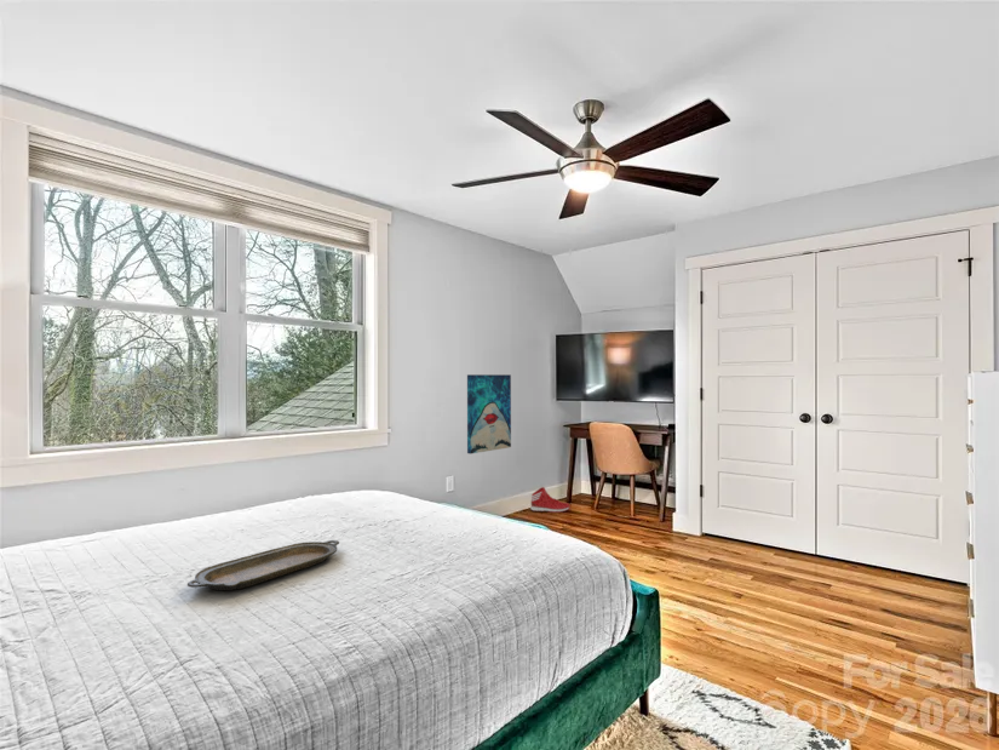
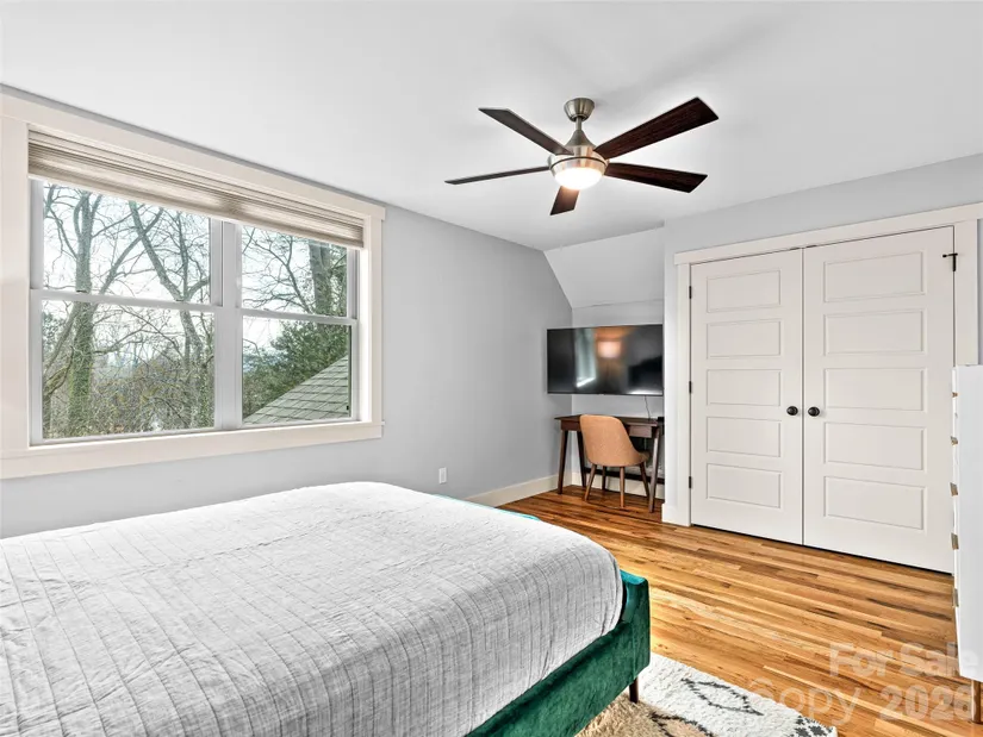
- wall art [466,373,512,456]
- serving tray [186,539,340,591]
- sneaker [529,486,572,514]
